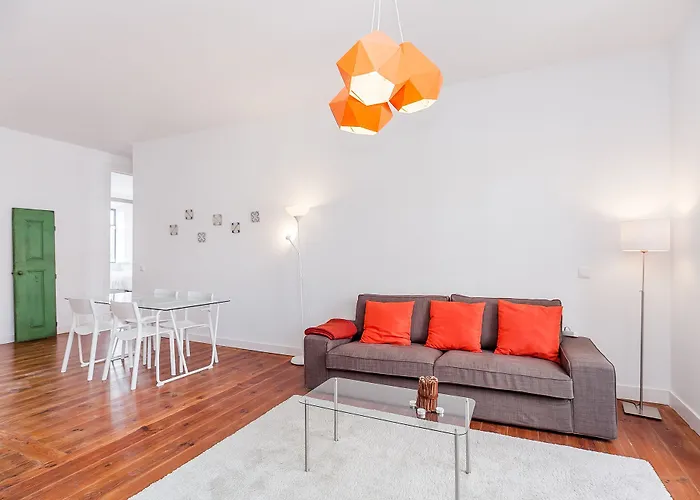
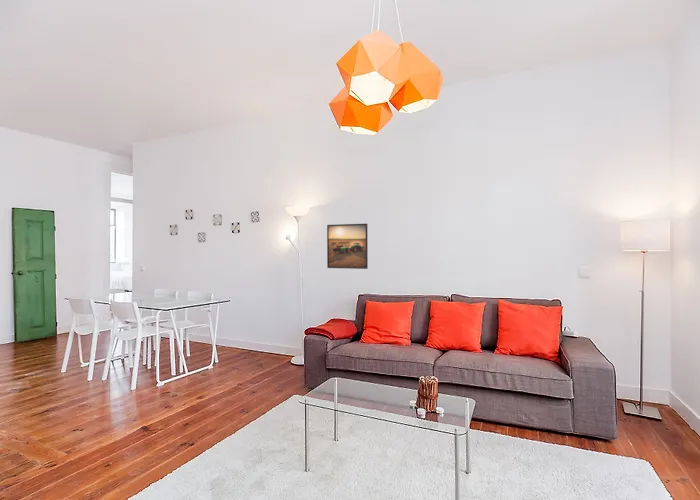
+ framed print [326,223,369,270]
